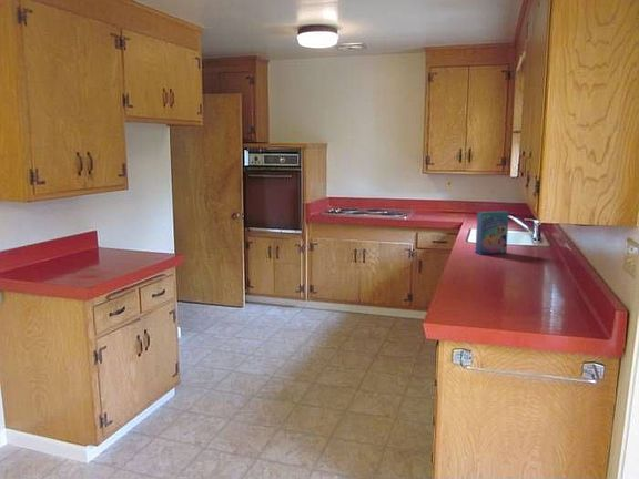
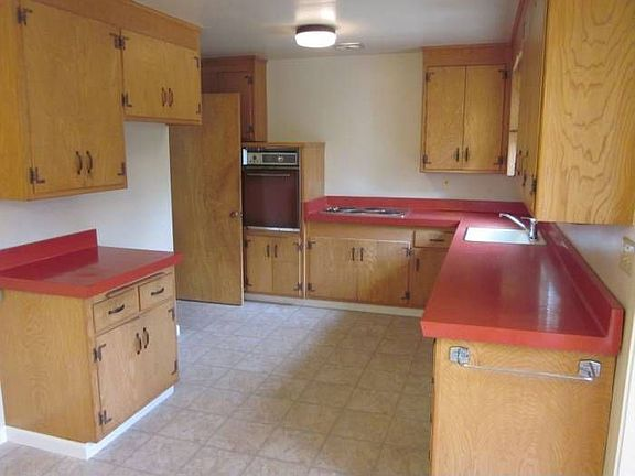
- cereal box [475,210,510,256]
